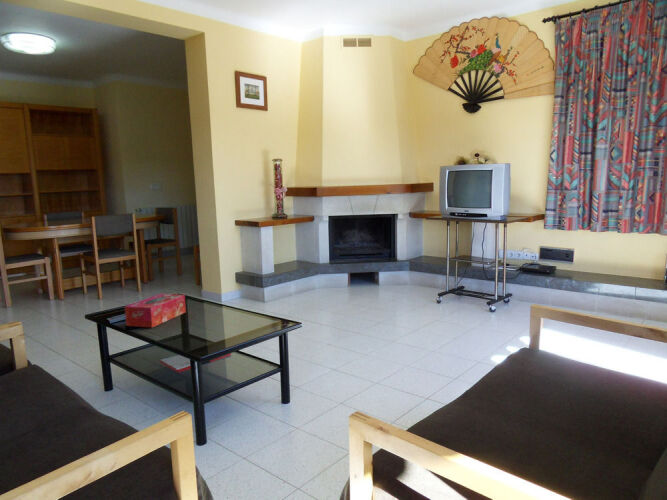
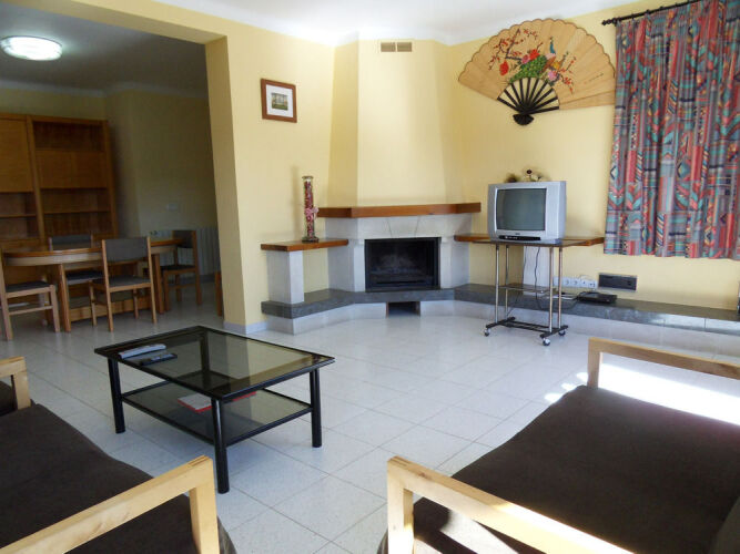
- tissue box [124,293,187,328]
